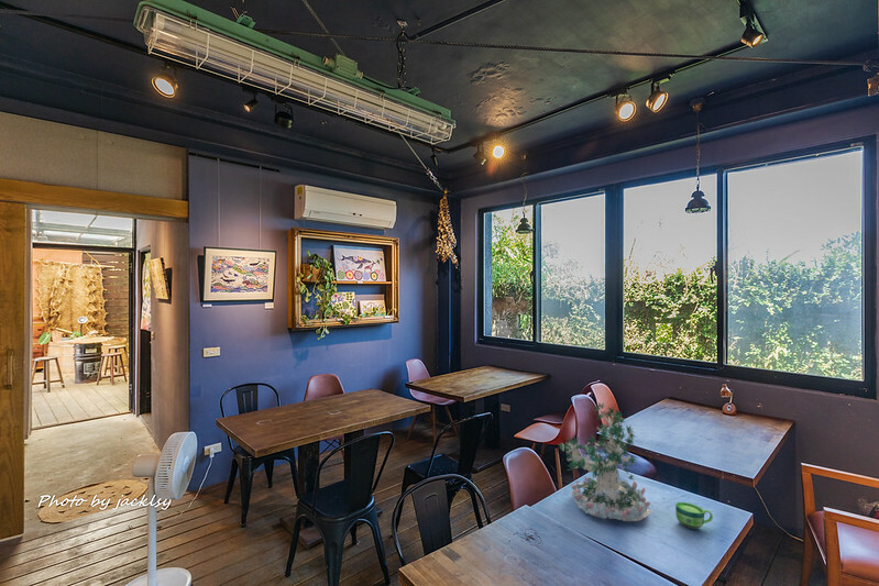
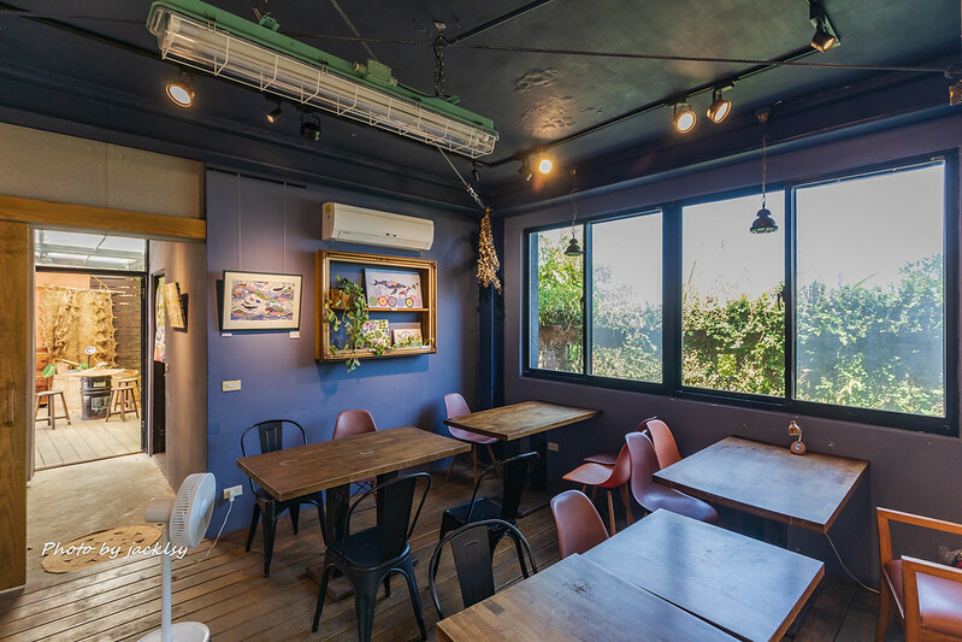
- cup [674,501,714,530]
- plant [558,402,653,522]
